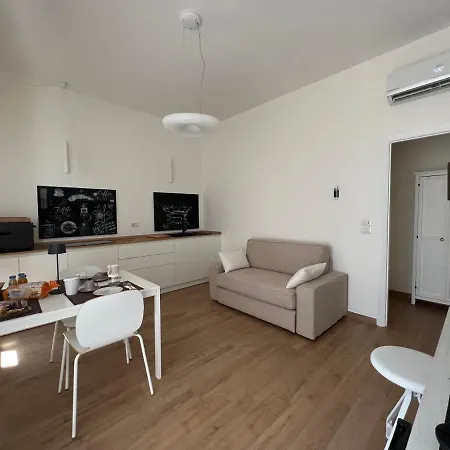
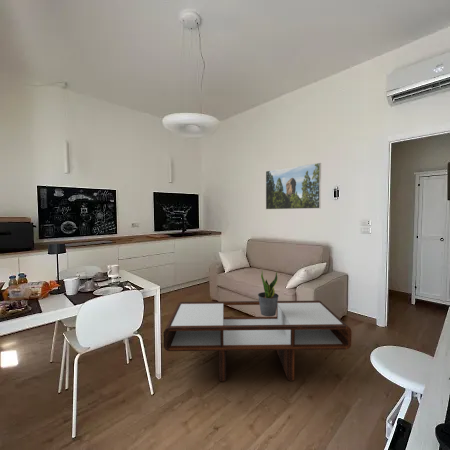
+ potted plant [257,270,280,317]
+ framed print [265,162,322,210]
+ coffee table [163,300,353,382]
